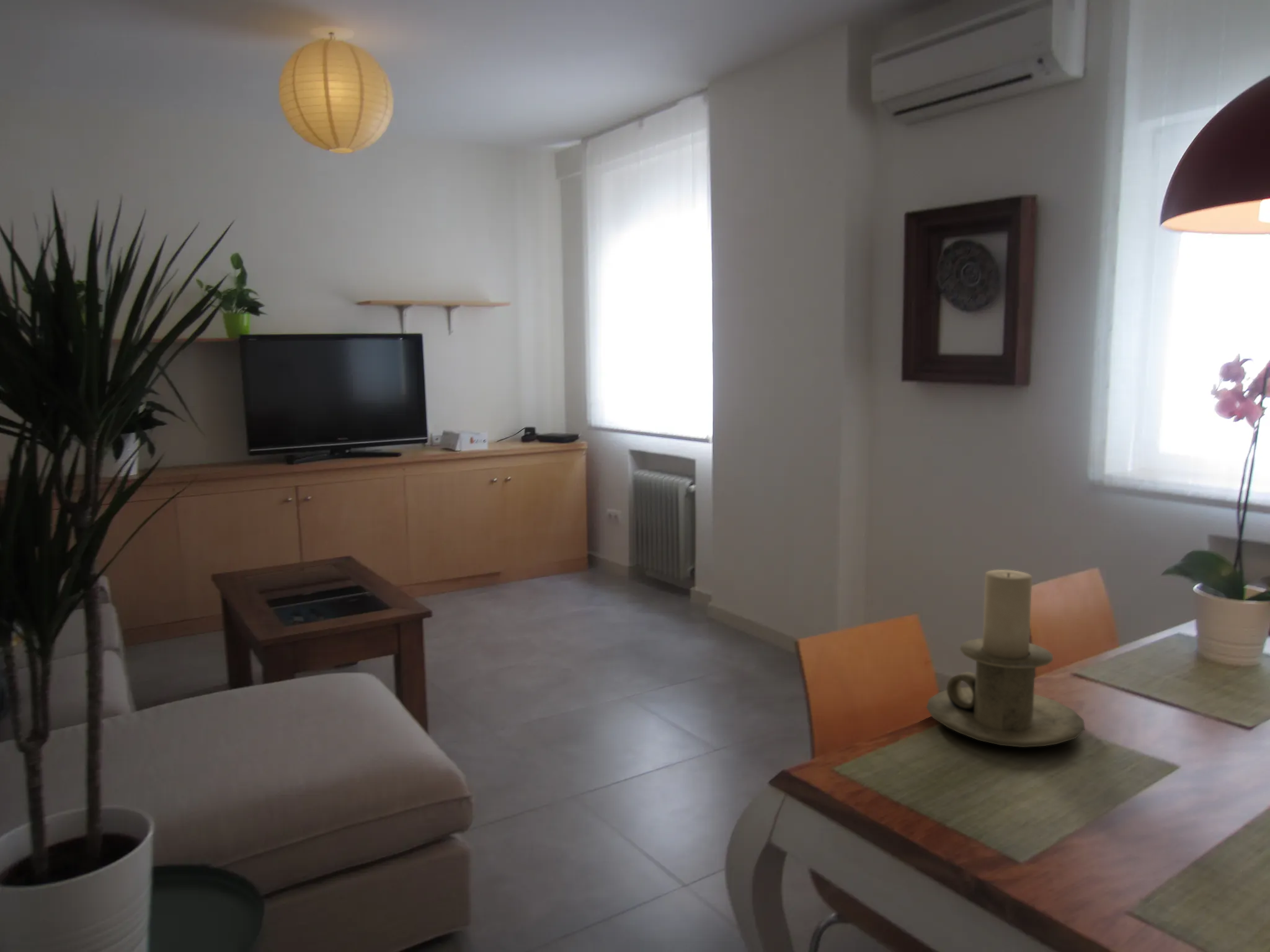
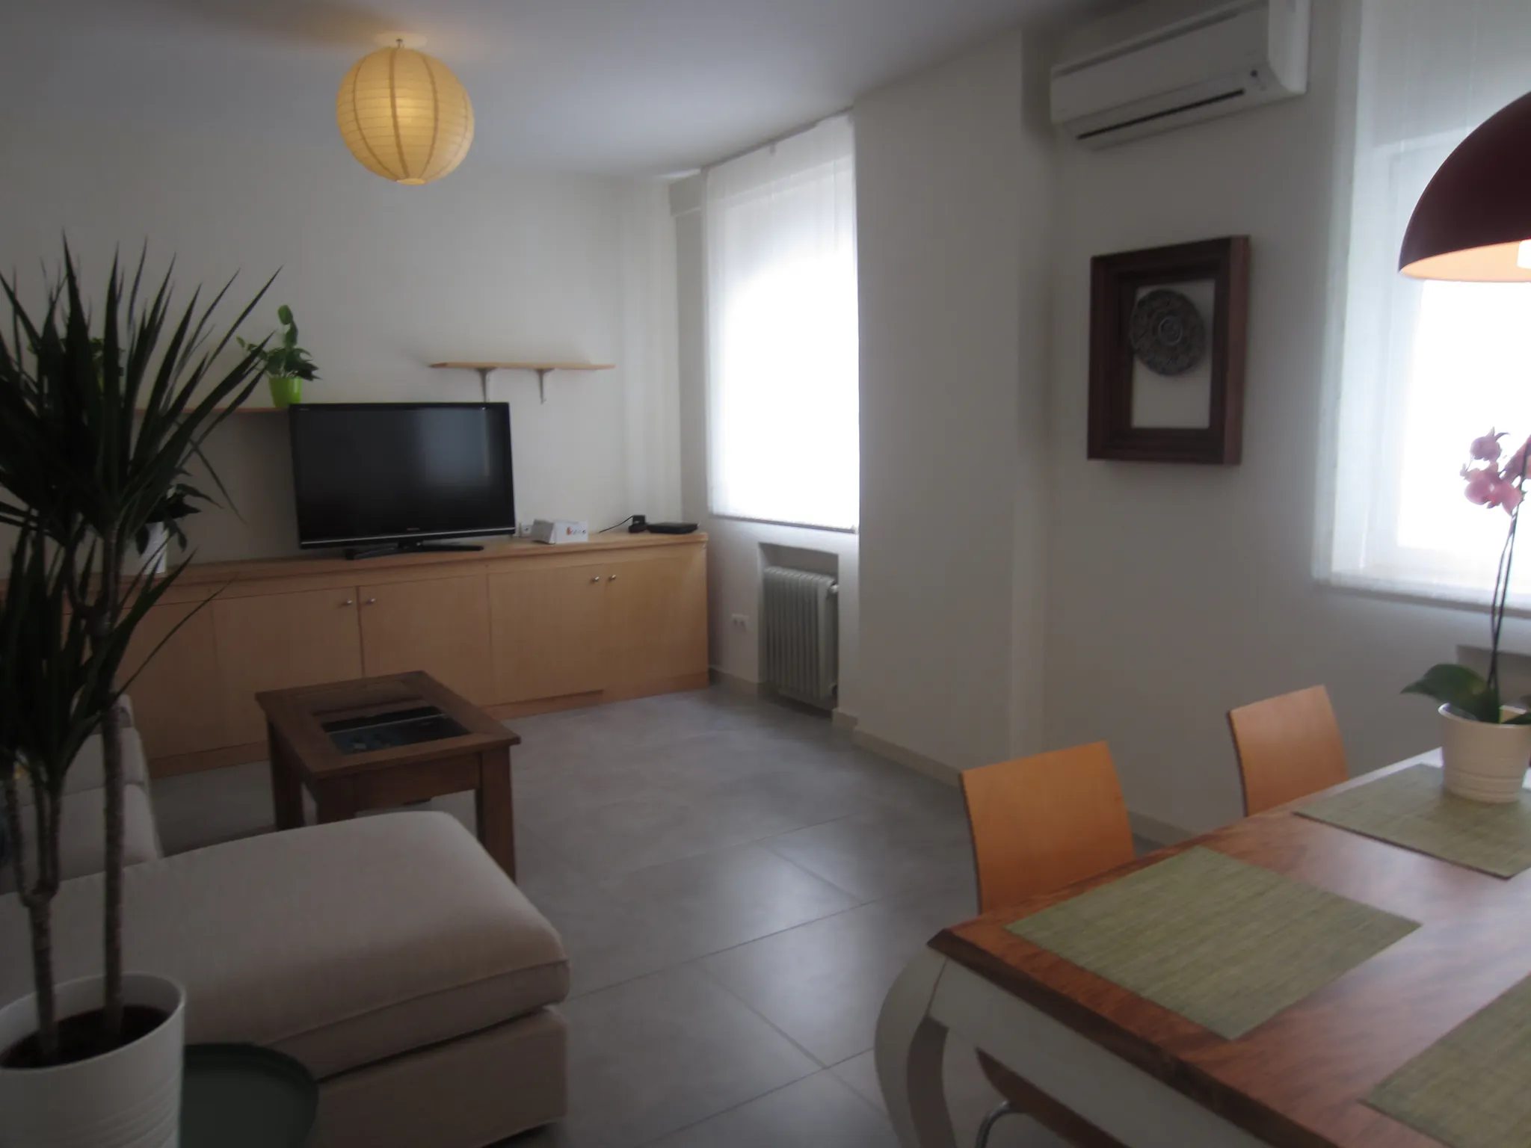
- candle holder [926,569,1086,748]
